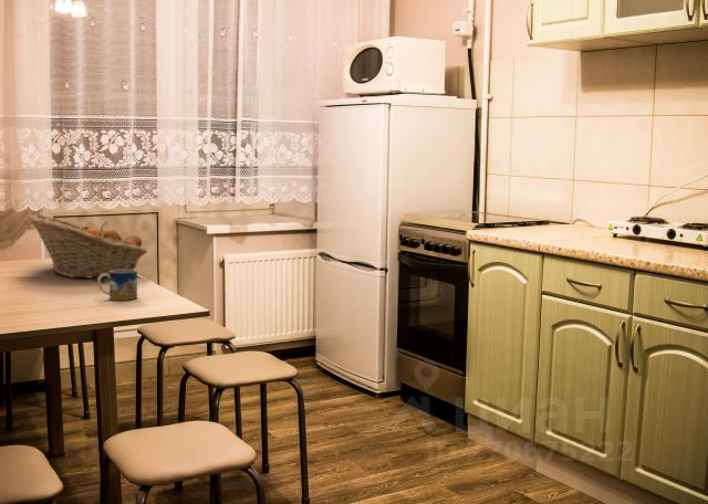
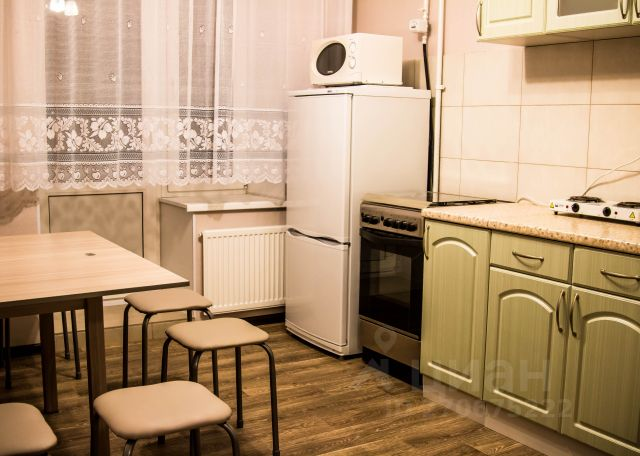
- mug [96,269,138,301]
- fruit basket [28,213,148,280]
